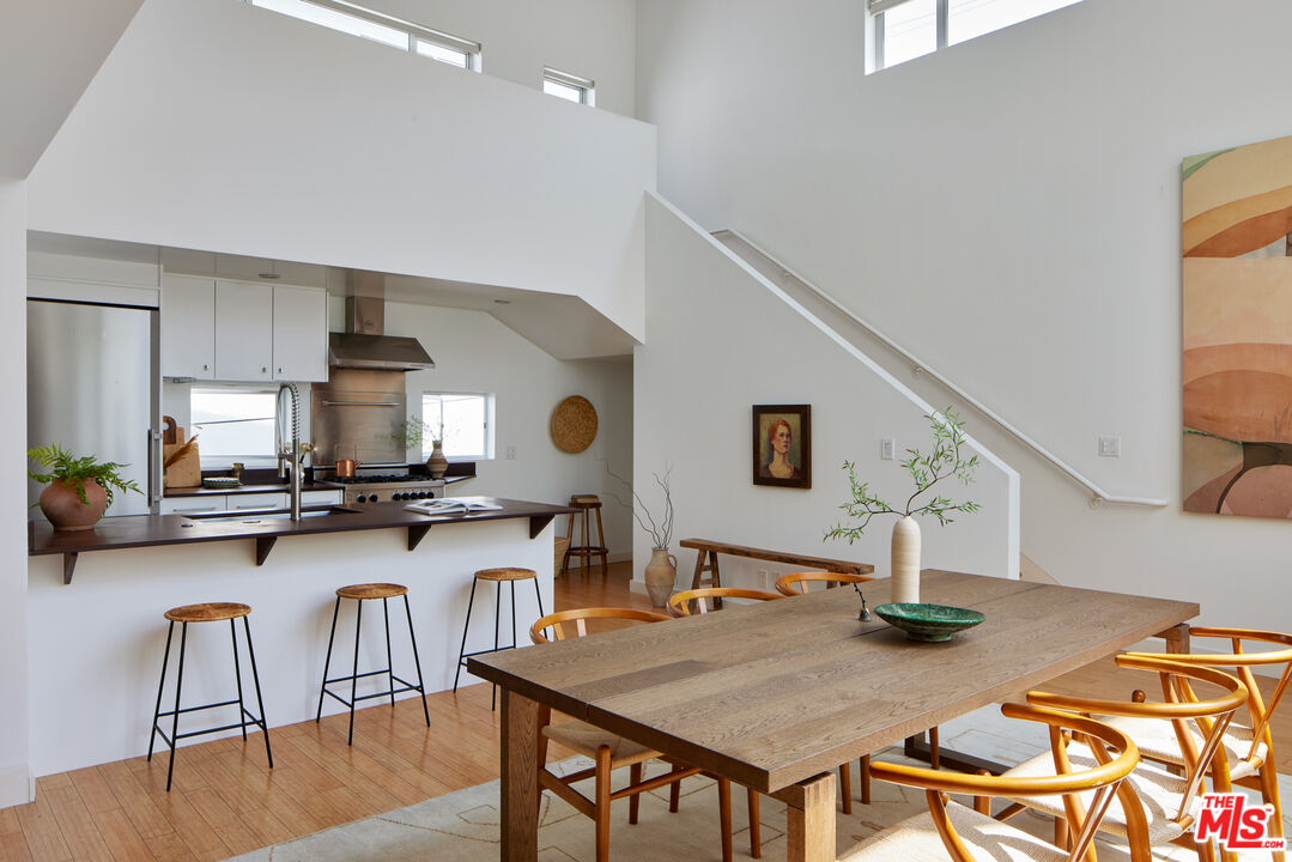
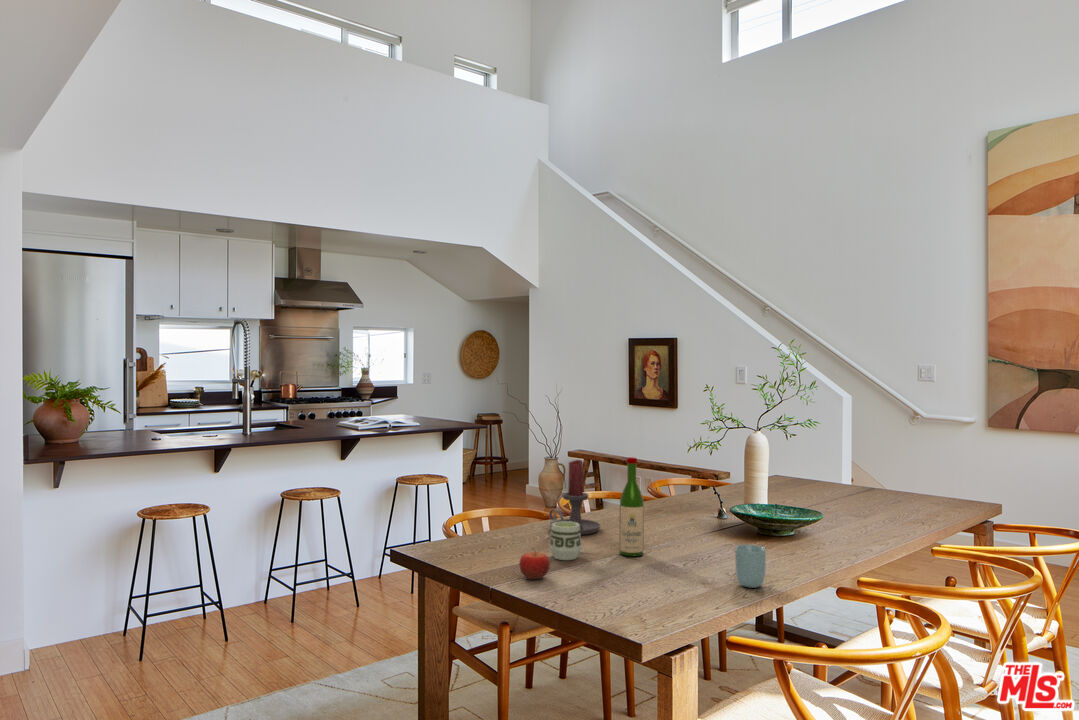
+ fruit [518,548,551,580]
+ cup [734,544,767,589]
+ candle holder [548,459,601,536]
+ cup [548,521,583,561]
+ wine bottle [618,456,645,557]
